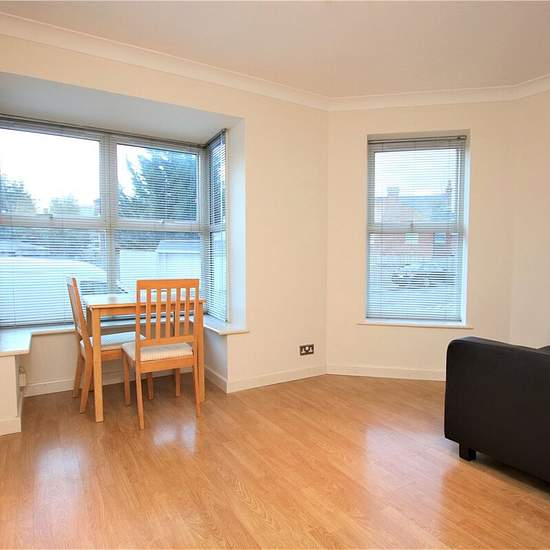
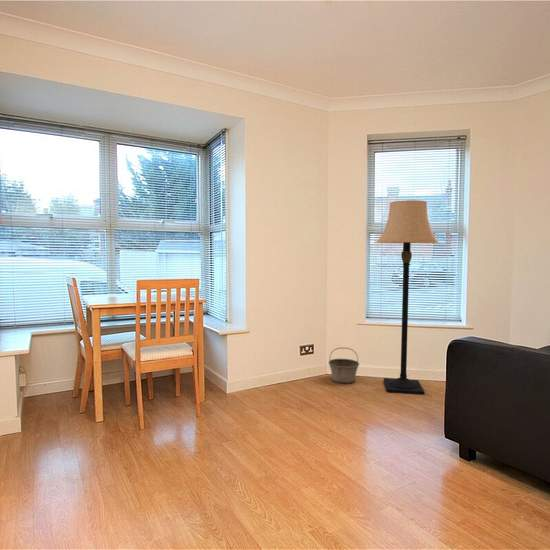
+ basket [328,346,360,385]
+ lamp [375,199,440,396]
